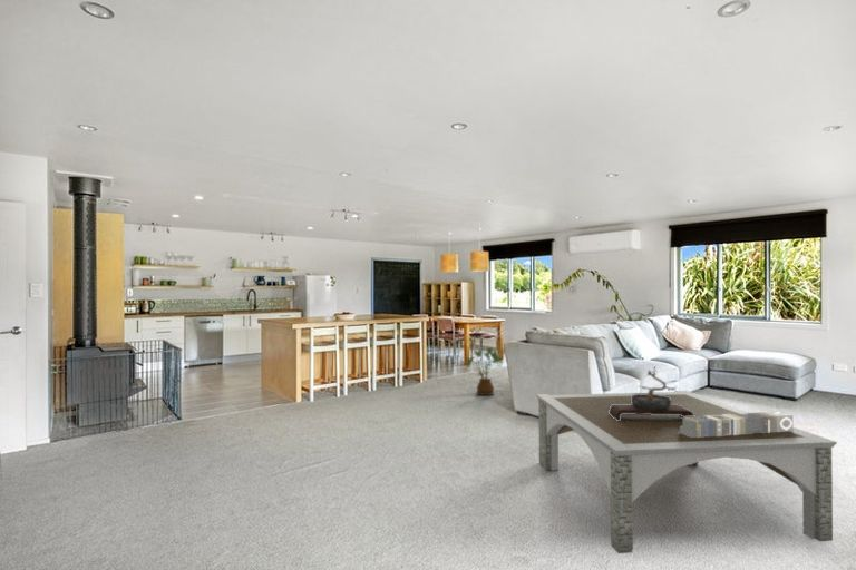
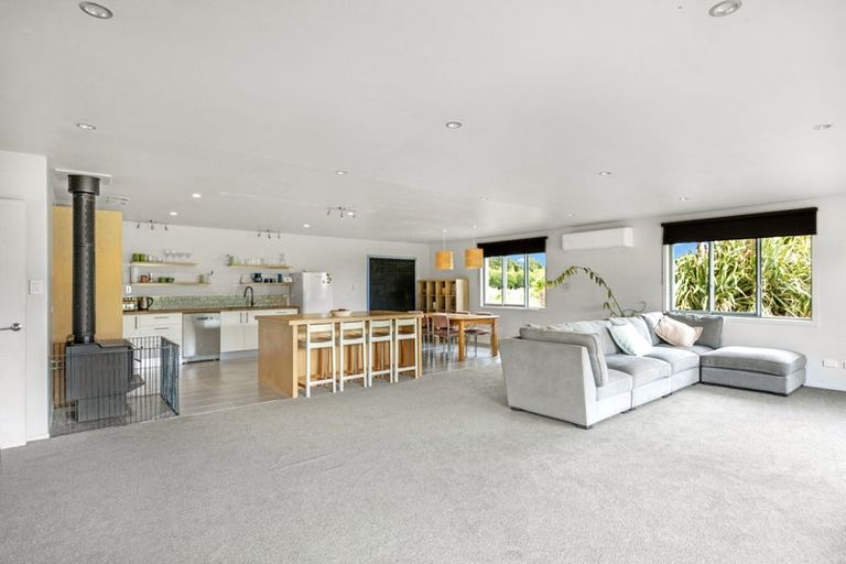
- coffee table [535,390,838,554]
- bonsai tree [609,366,696,421]
- house plant [465,346,506,396]
- skyscraper [680,410,794,438]
